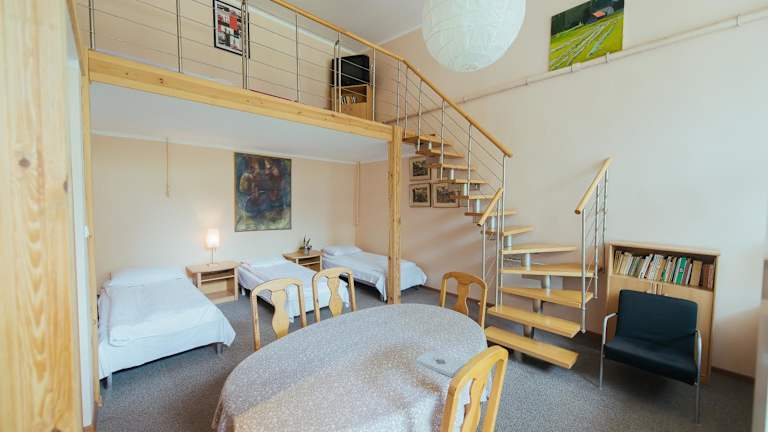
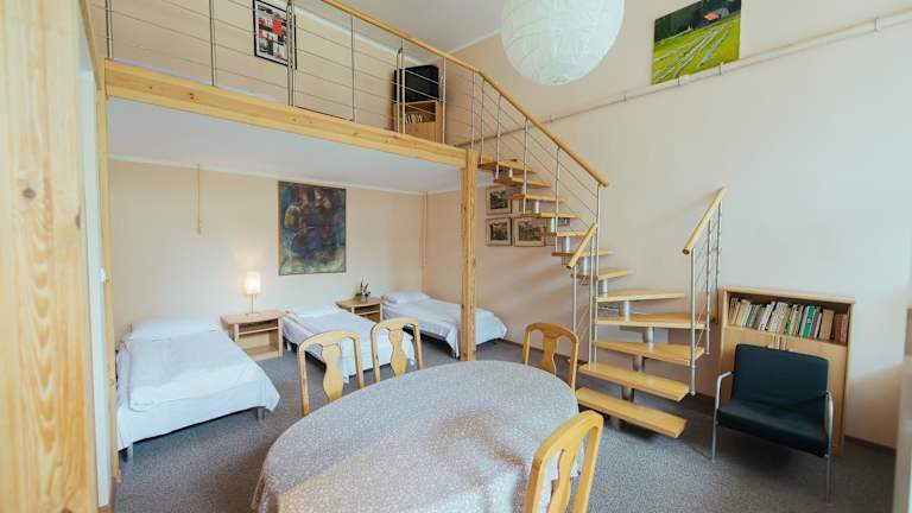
- notepad [415,349,466,378]
